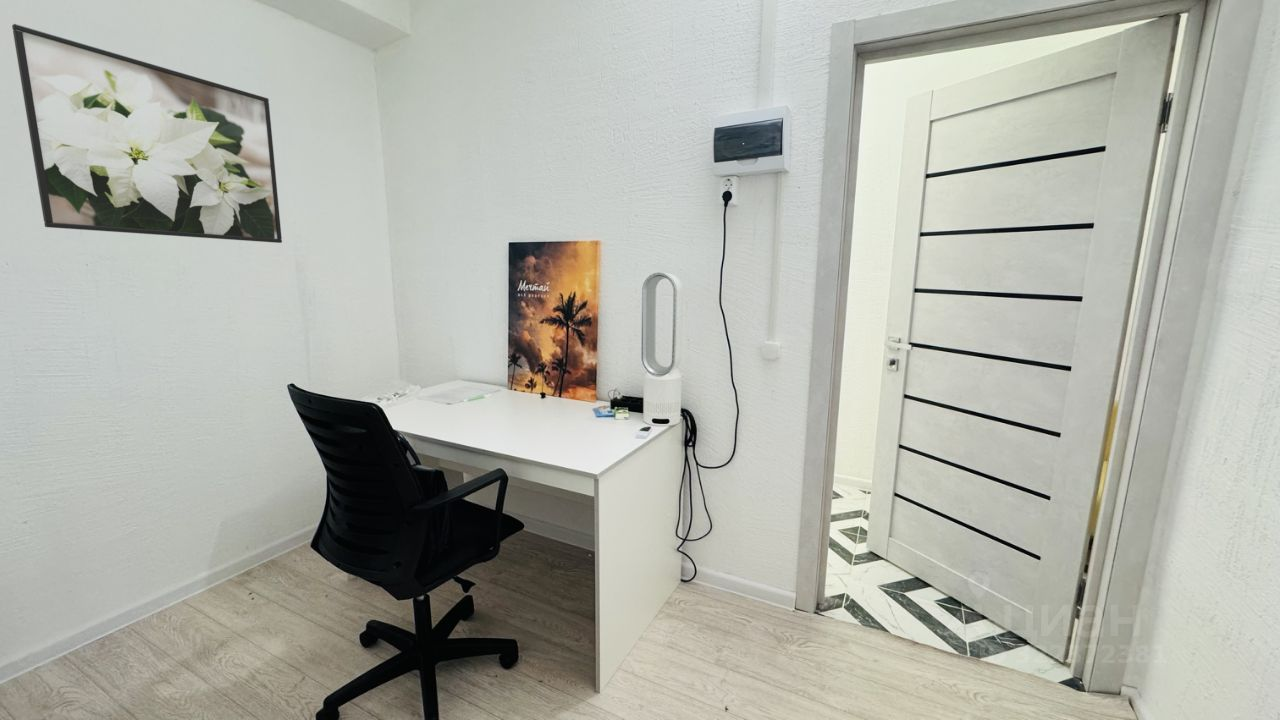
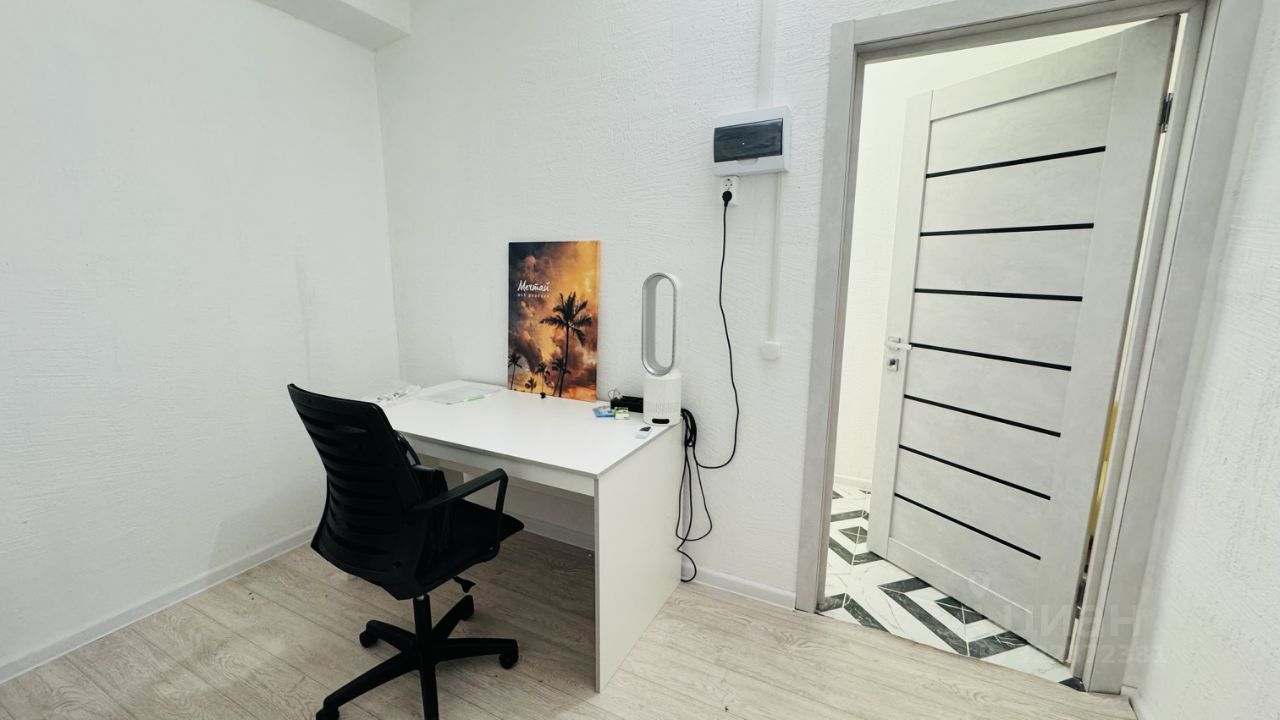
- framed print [11,23,283,244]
